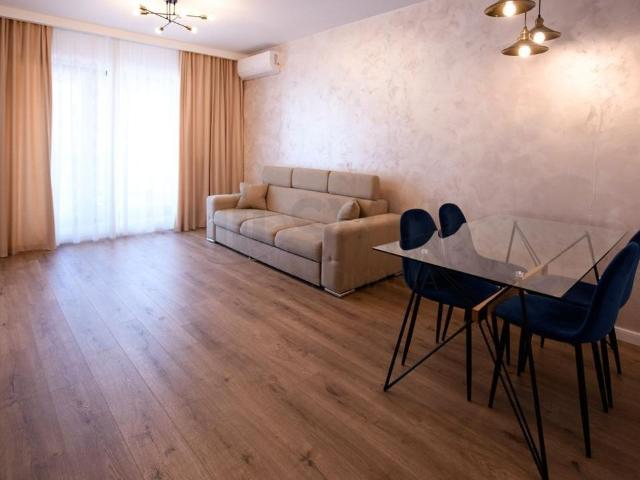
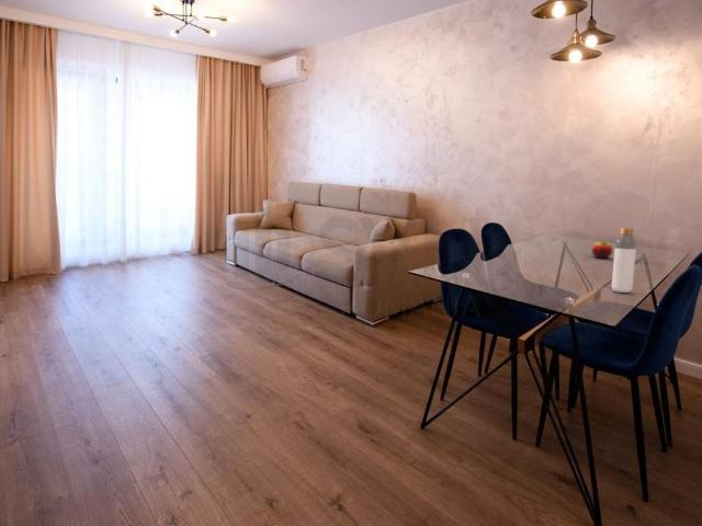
+ fruit [591,240,613,260]
+ bottle [611,227,637,294]
